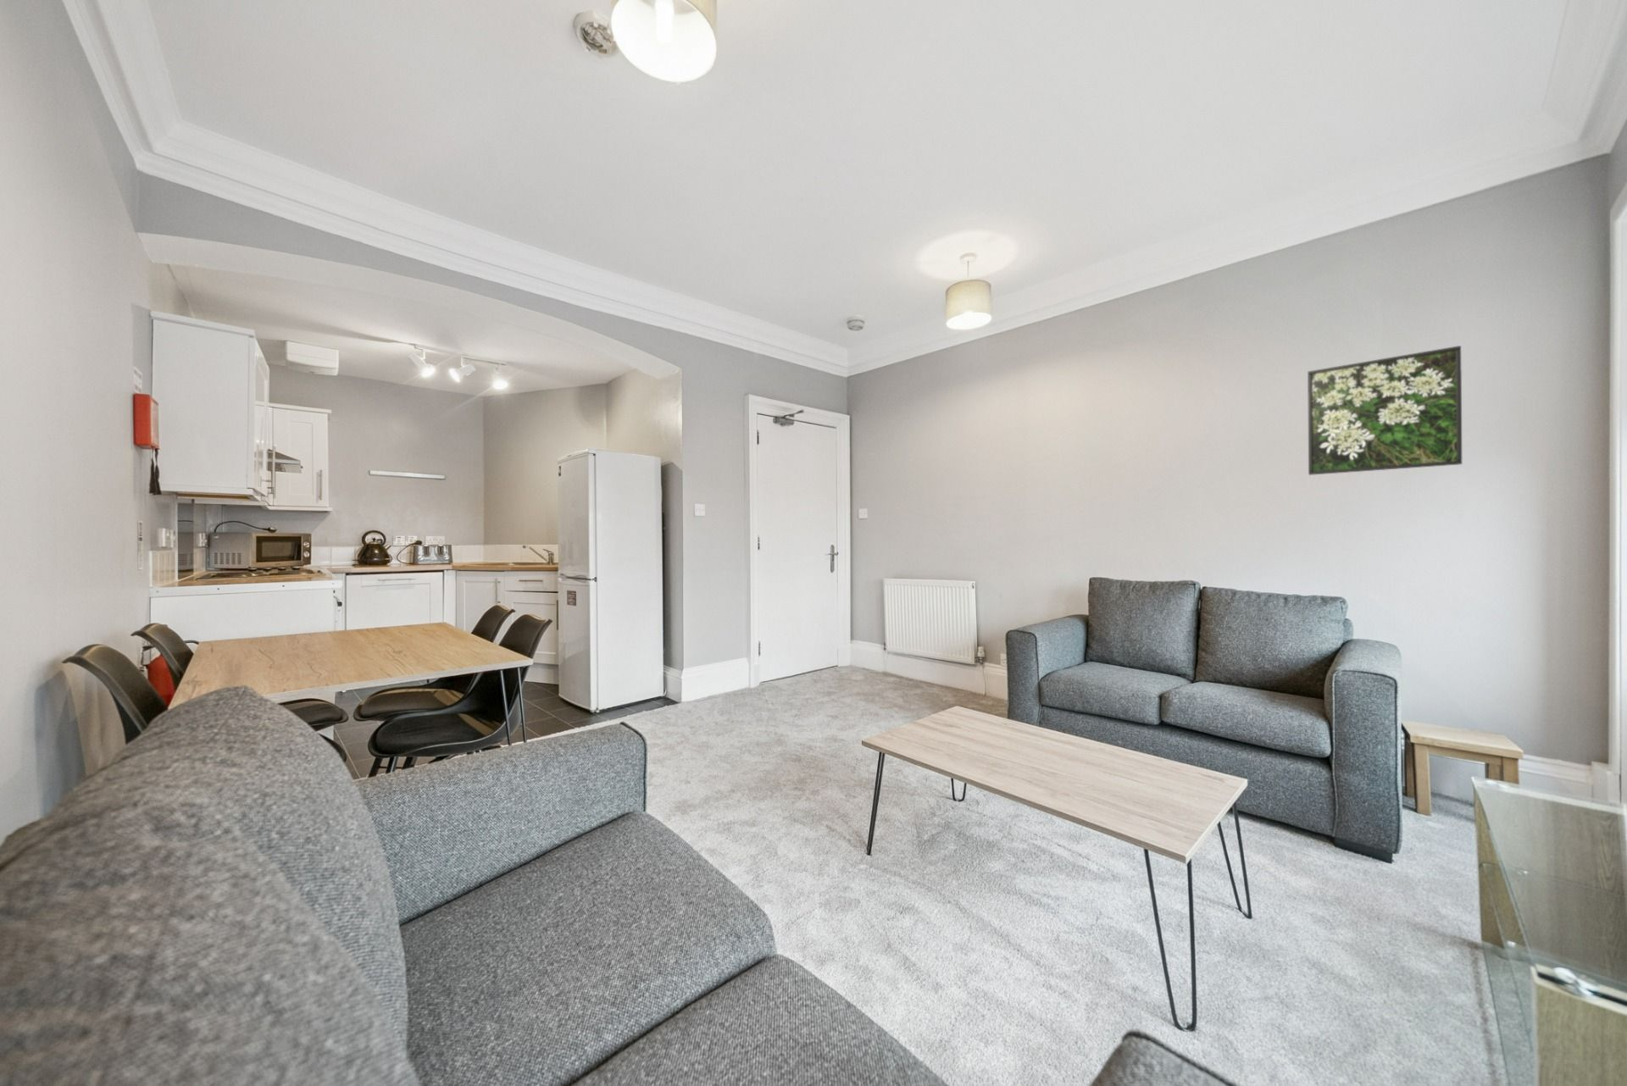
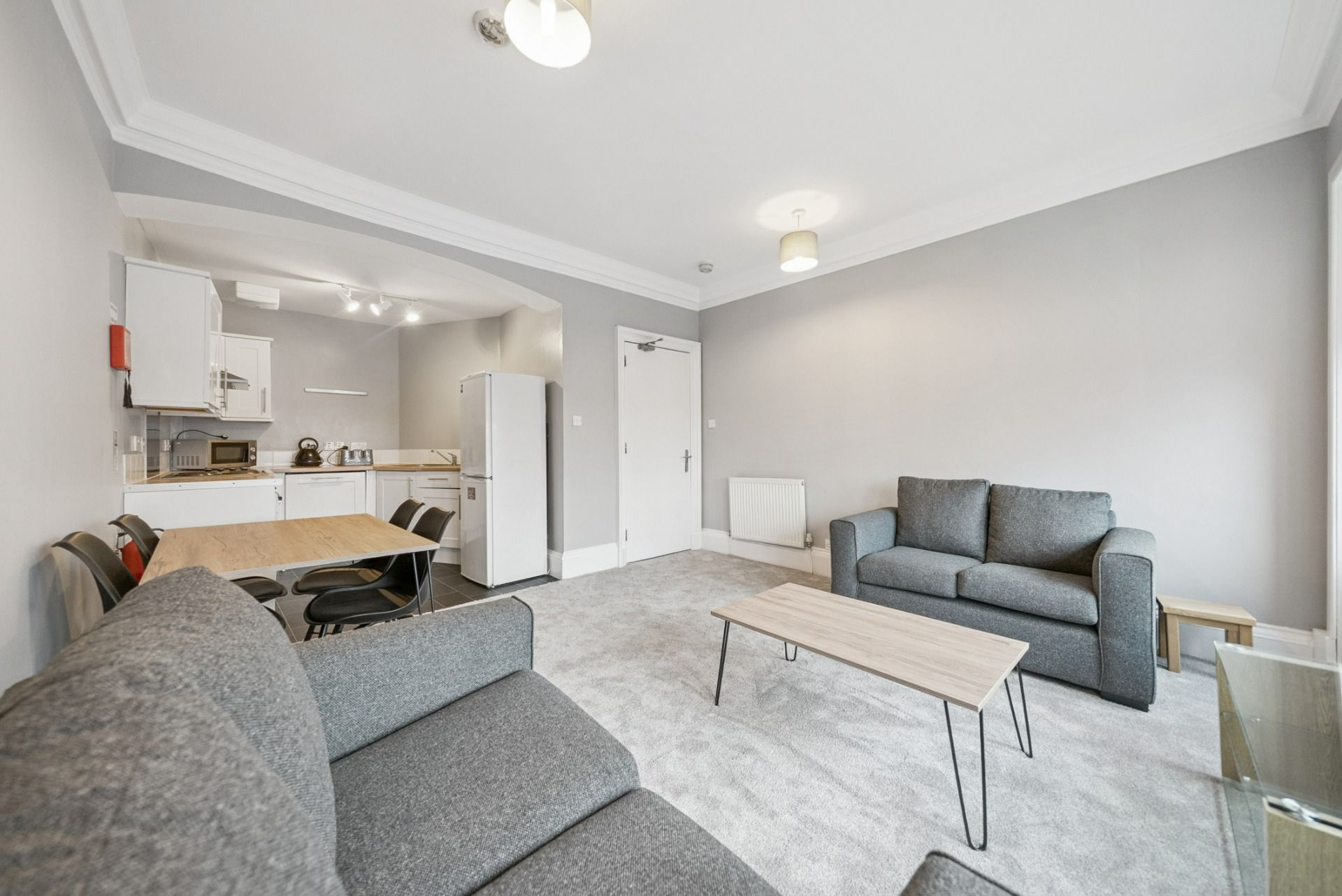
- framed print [1307,344,1462,476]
